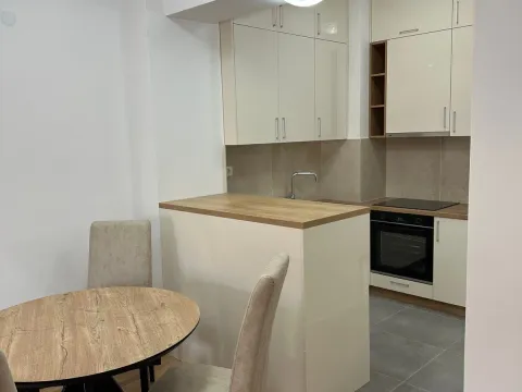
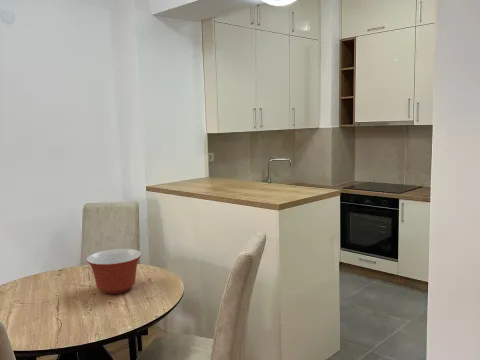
+ mixing bowl [85,248,143,295]
